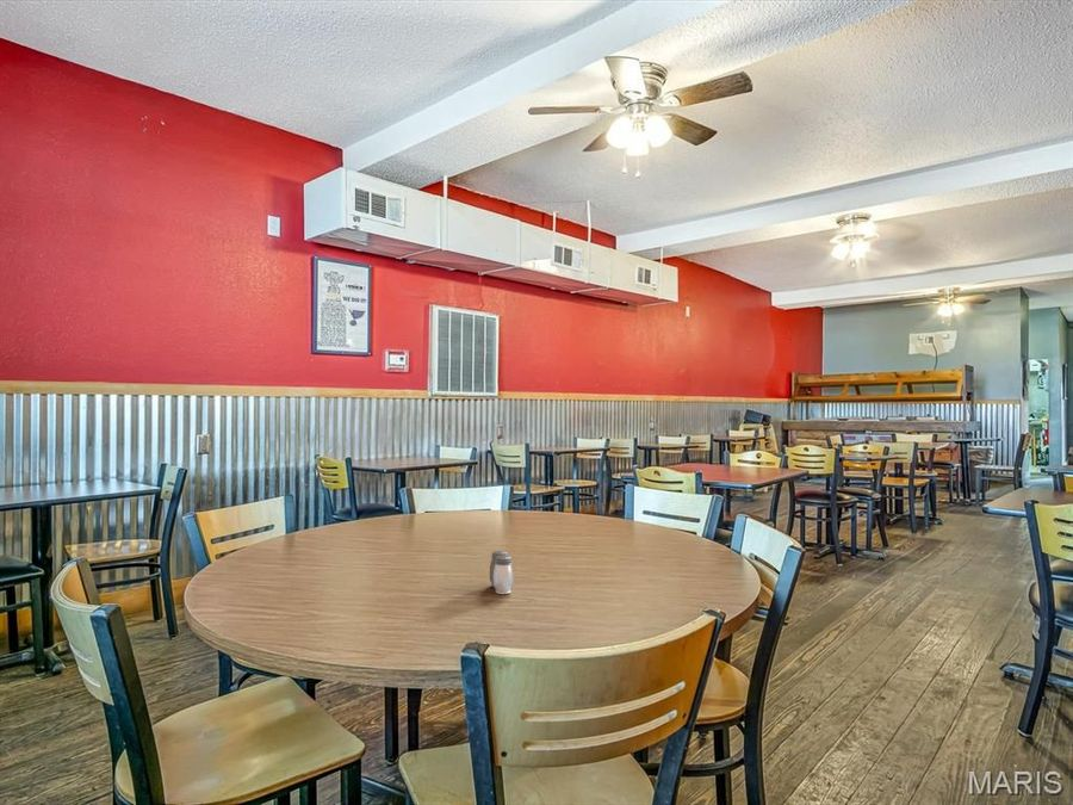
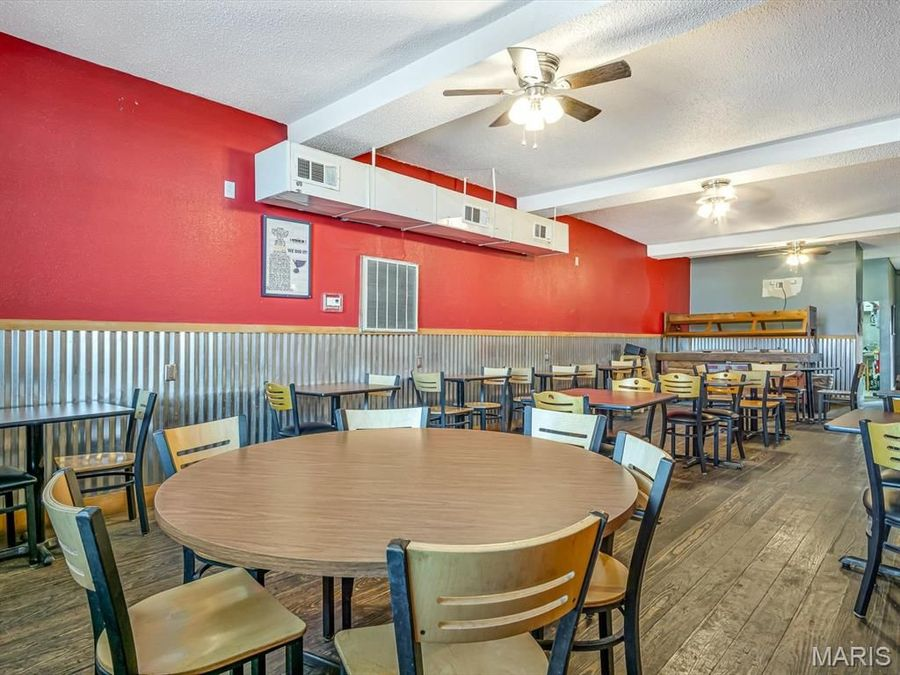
- salt and pepper shaker [489,550,515,595]
